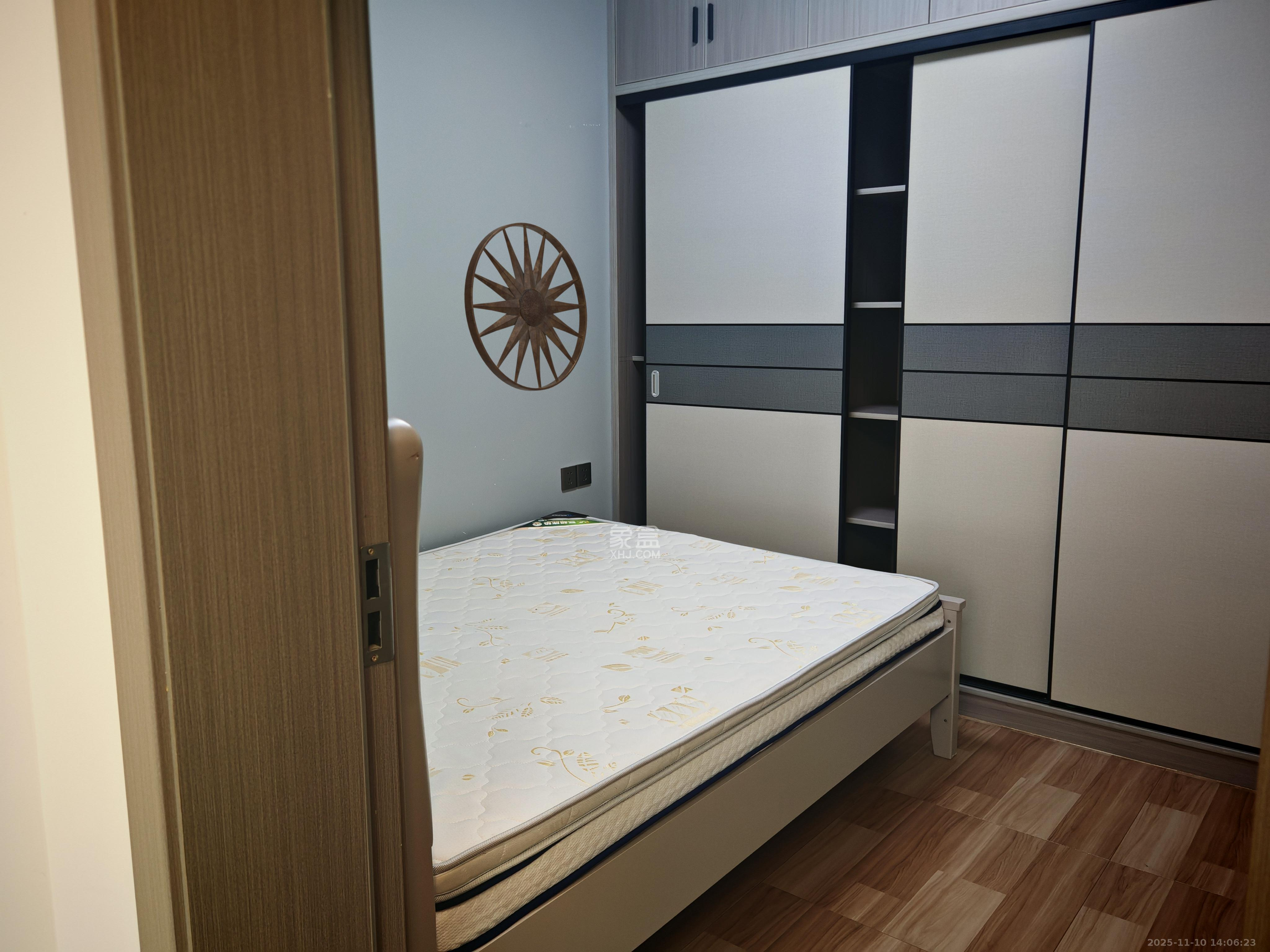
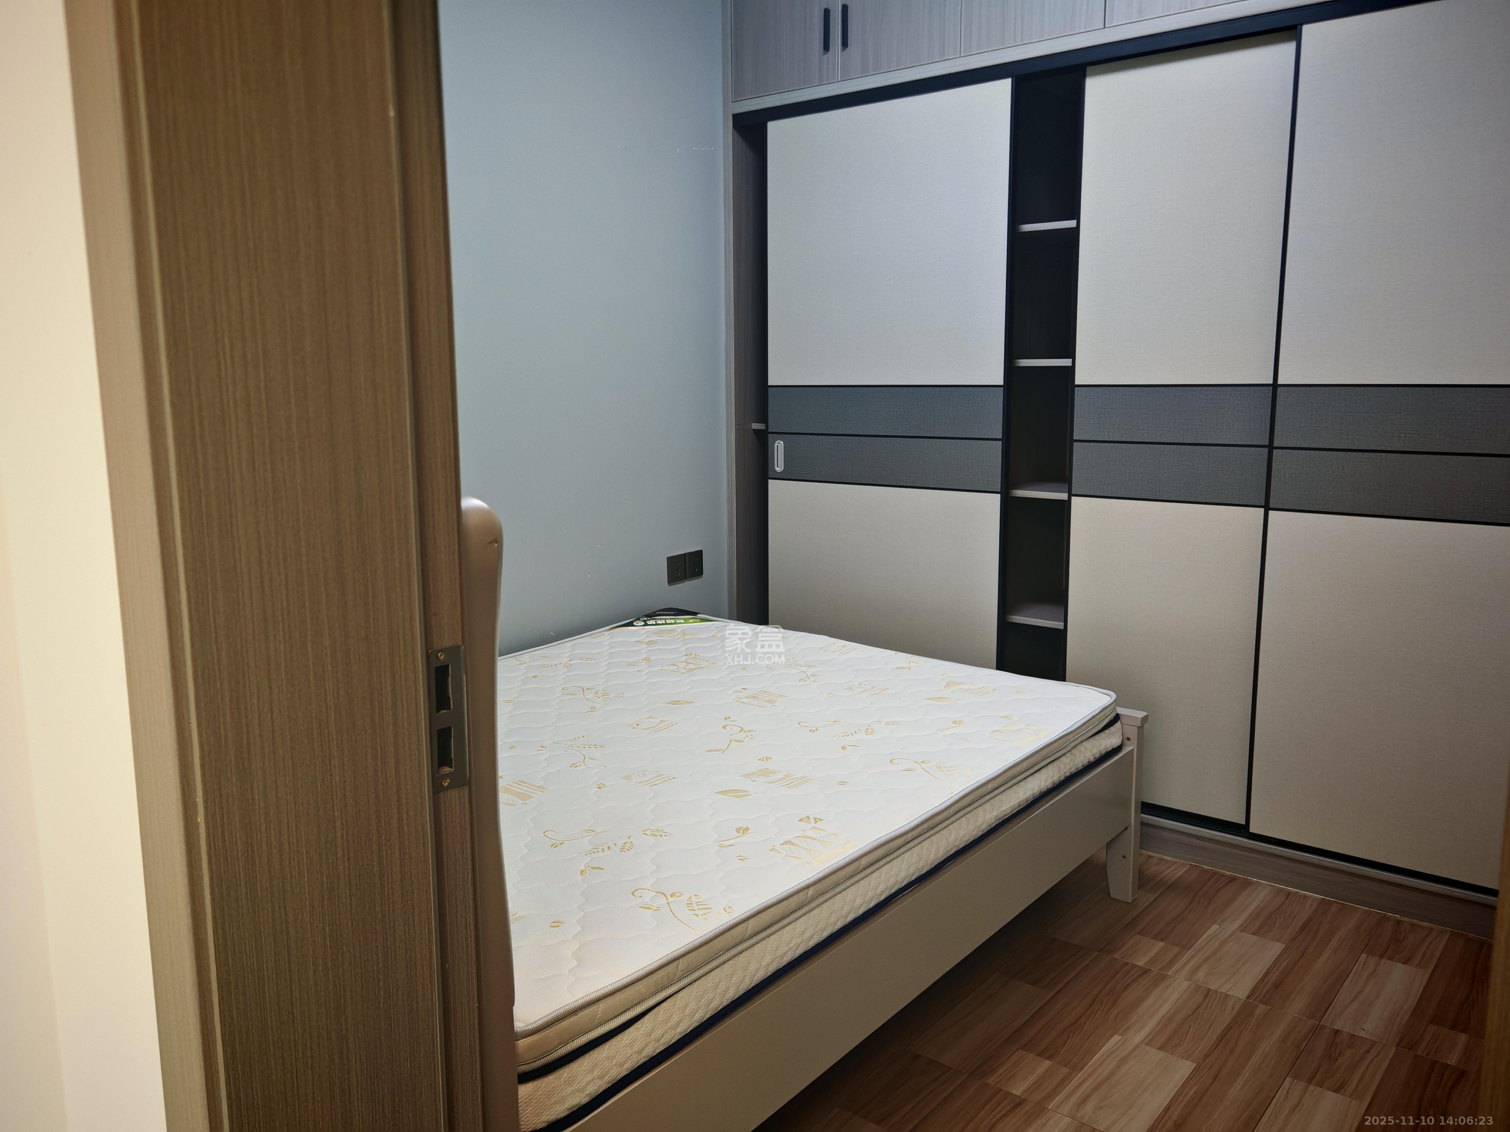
- wall art [464,222,588,391]
